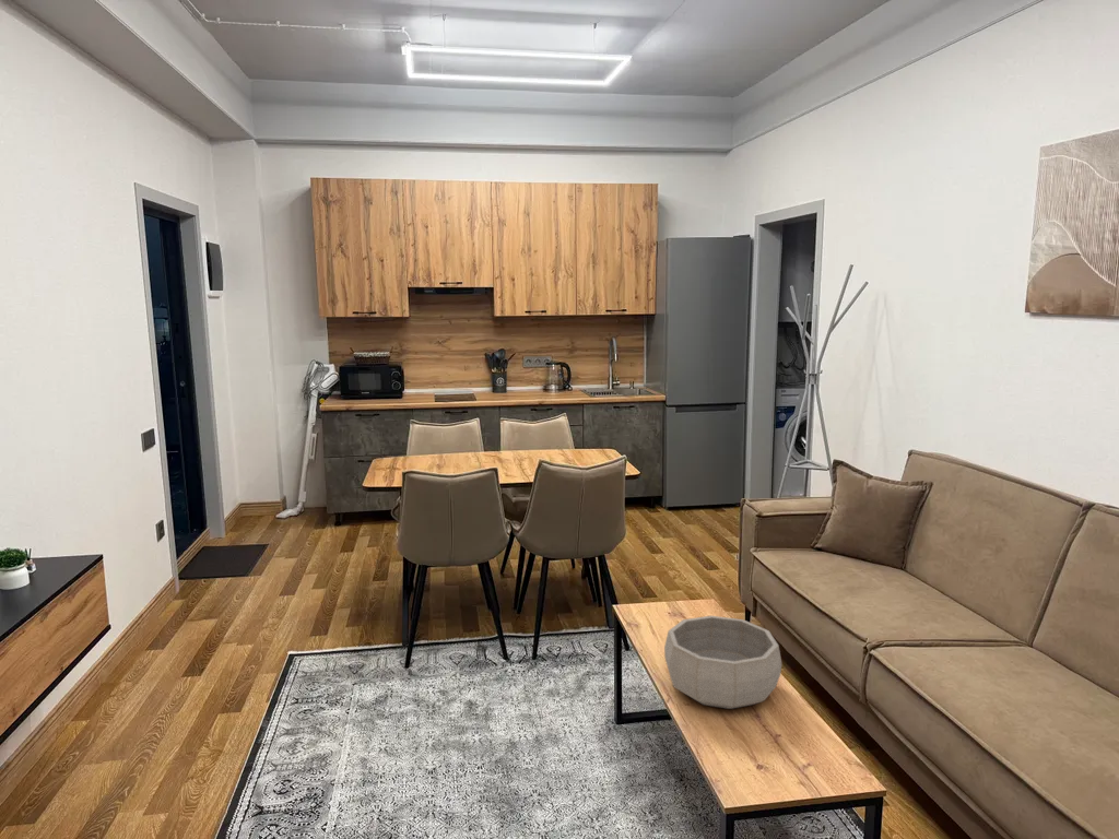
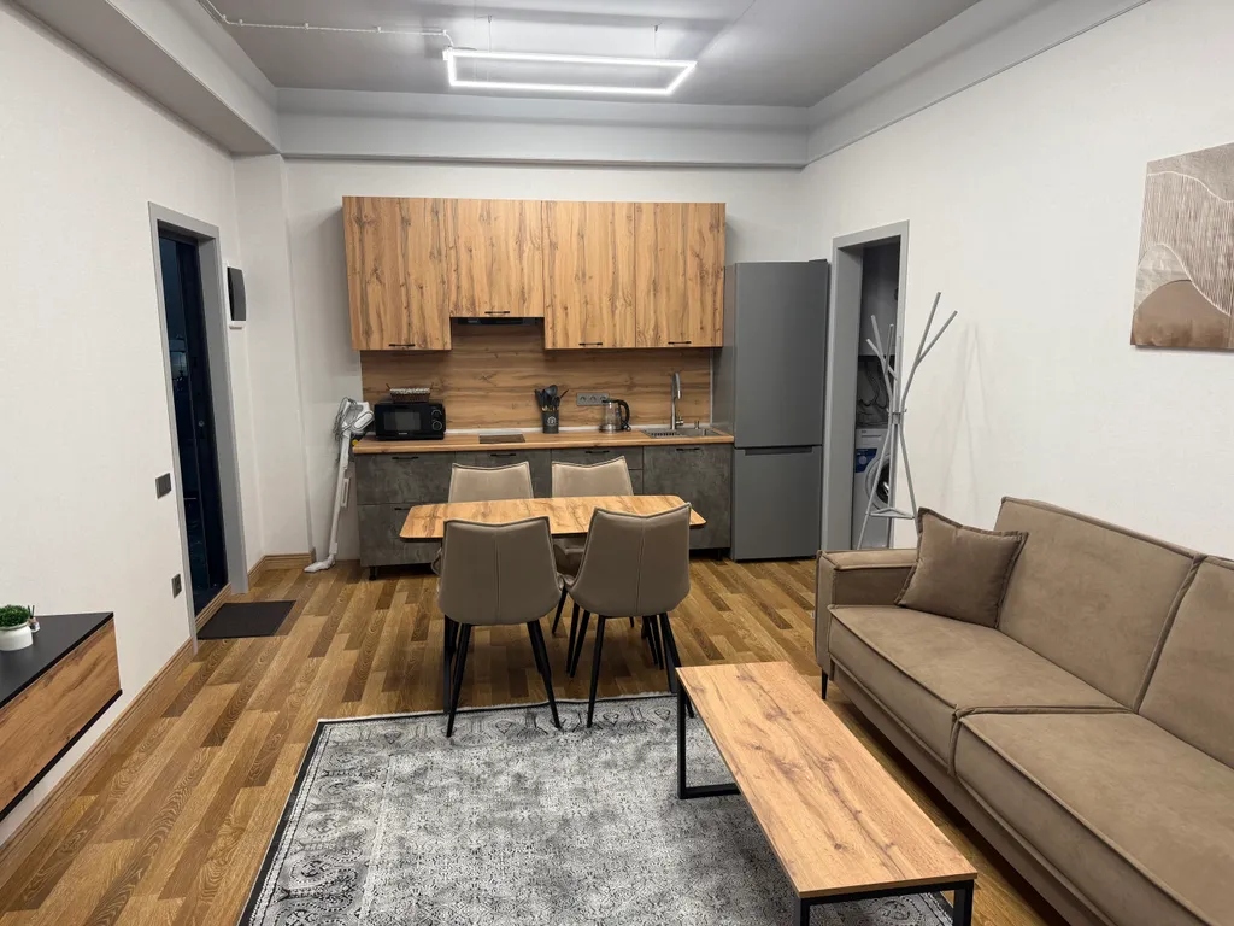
- decorative bowl [663,615,782,710]
